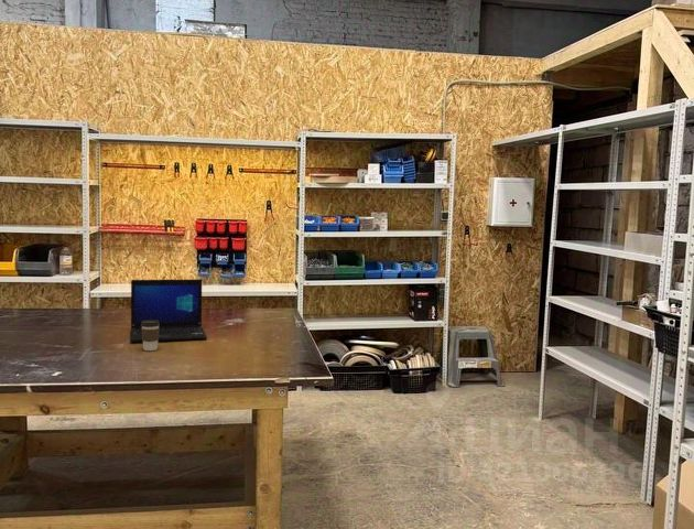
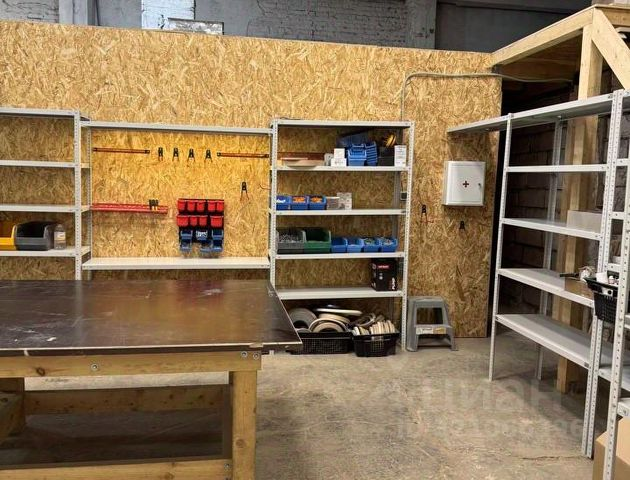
- laptop [129,279,207,343]
- coffee cup [141,320,160,352]
